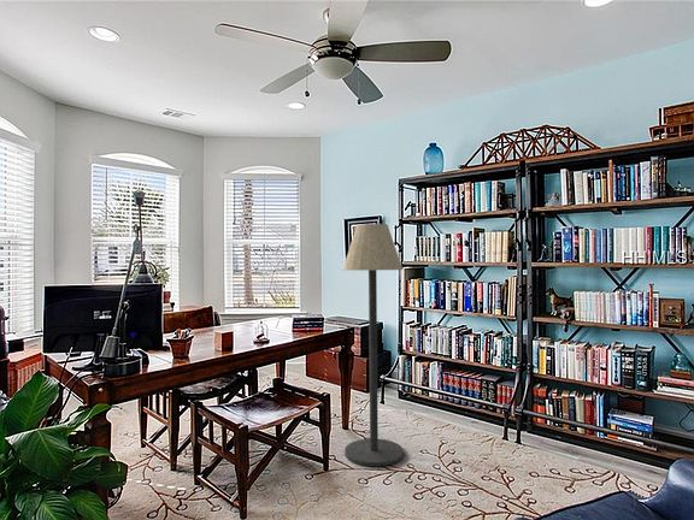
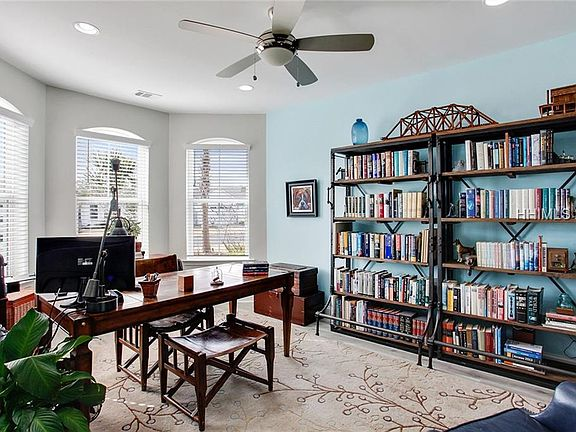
- floor lamp [342,223,405,467]
